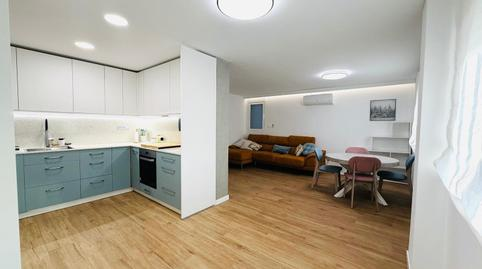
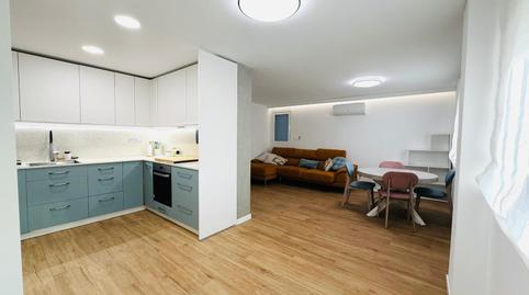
- wall art [369,98,397,122]
